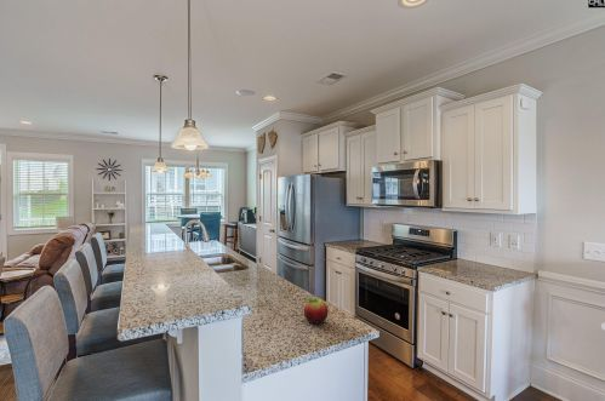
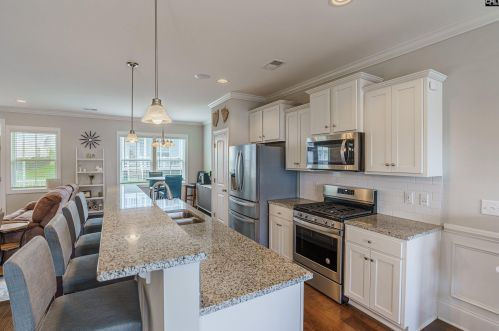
- fruit [303,298,330,325]
